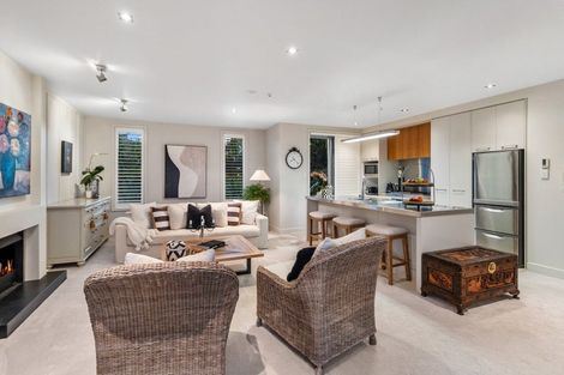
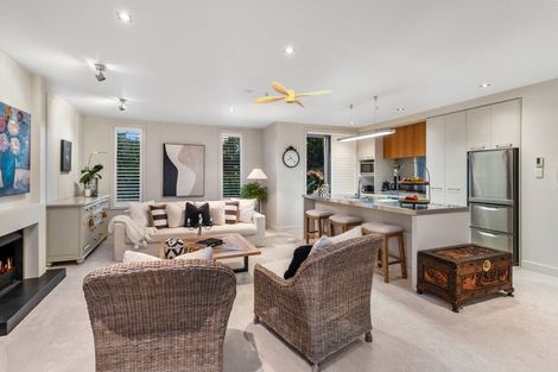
+ ceiling fan [252,81,334,109]
